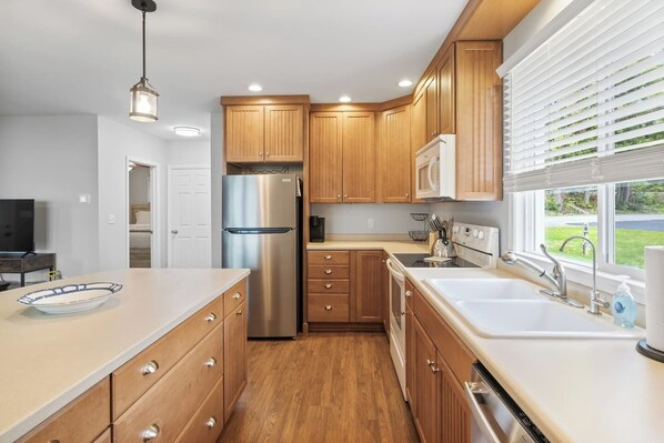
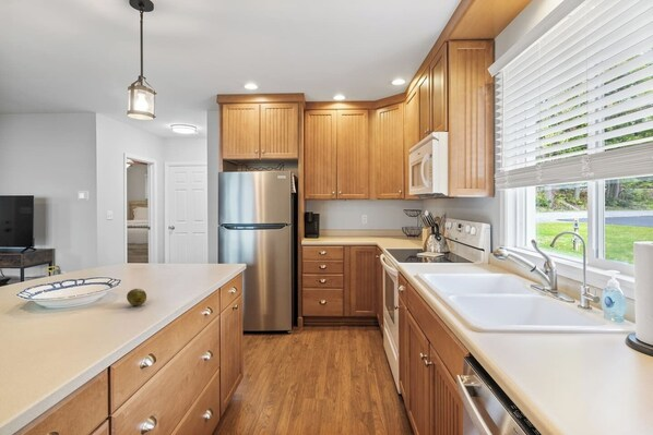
+ fruit [126,288,147,307]
